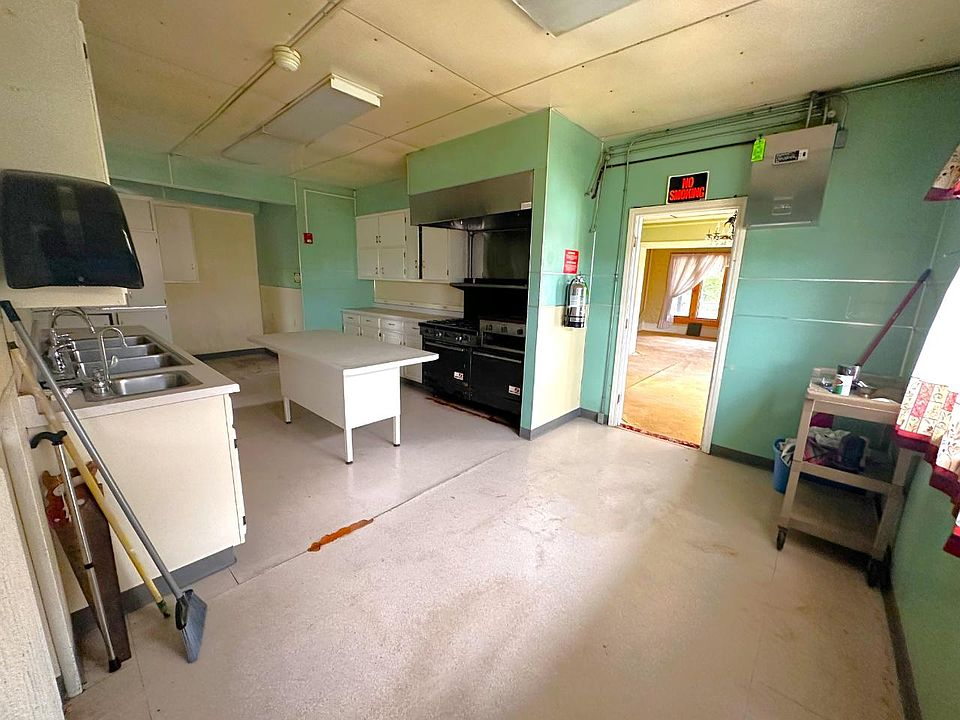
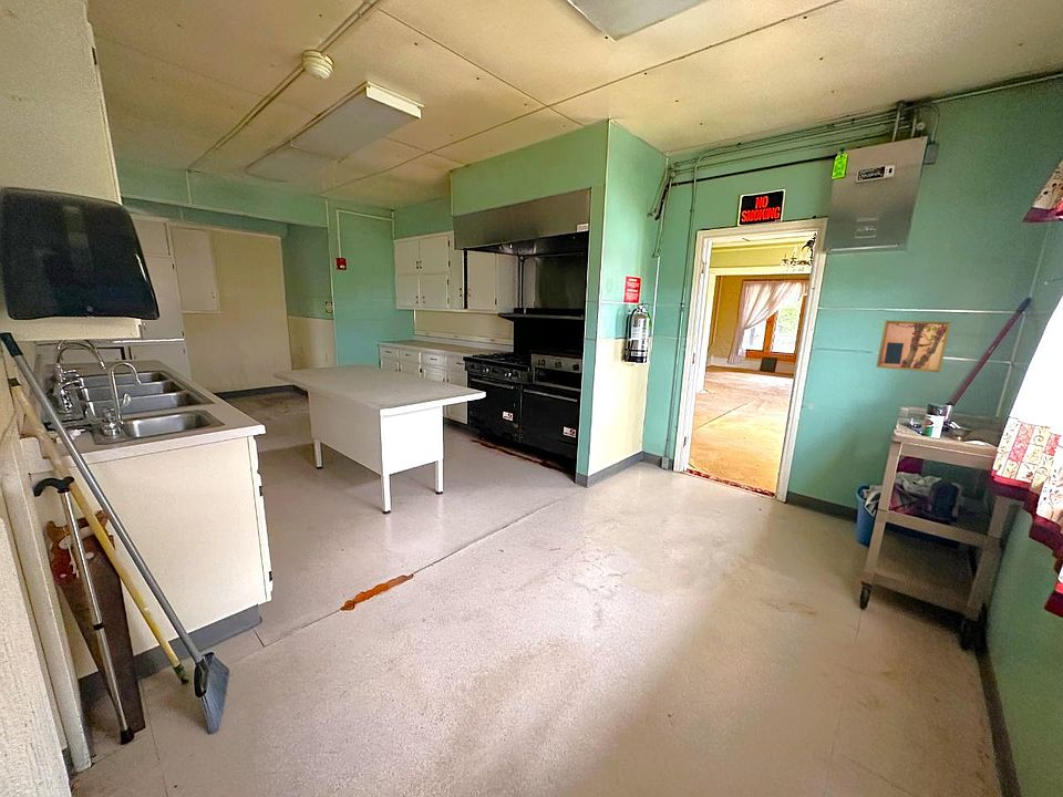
+ wall art [875,320,952,374]
